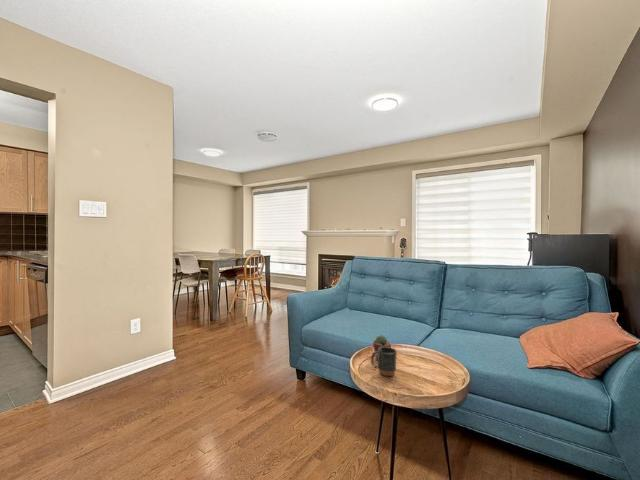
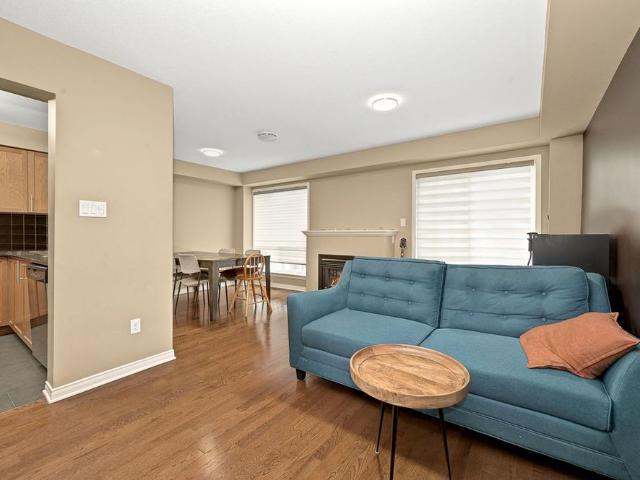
- potted succulent [372,334,392,361]
- mug [370,347,398,377]
